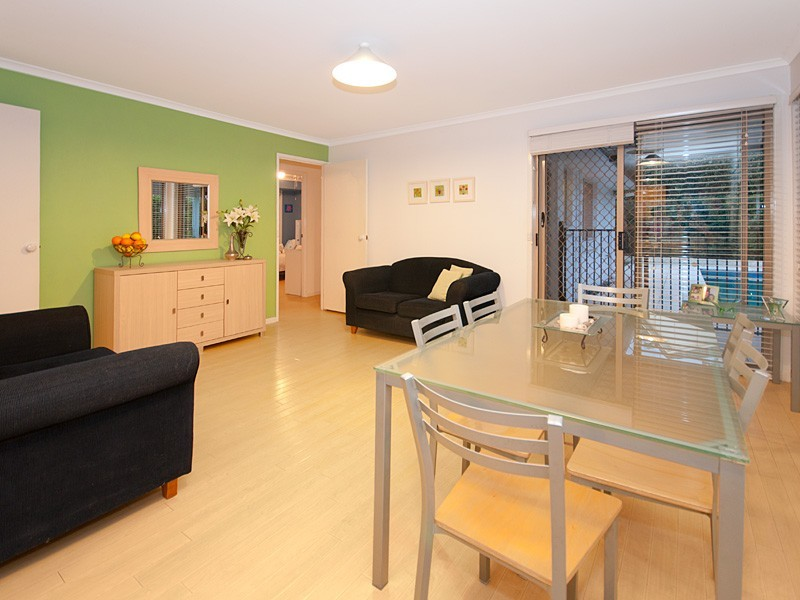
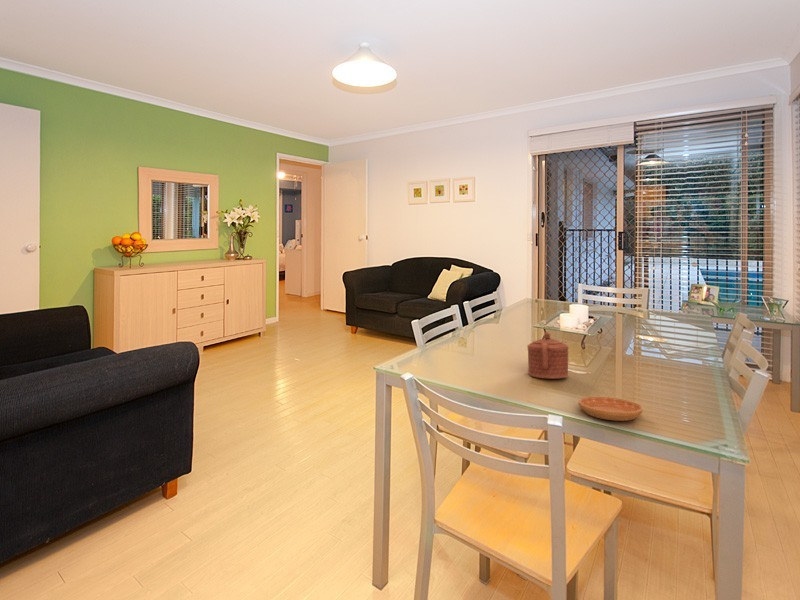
+ saucer [577,396,644,422]
+ teapot [527,331,569,379]
